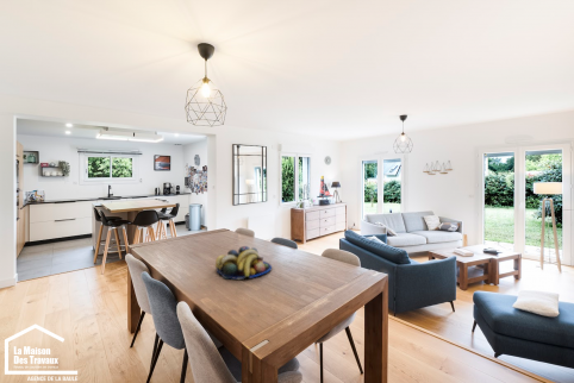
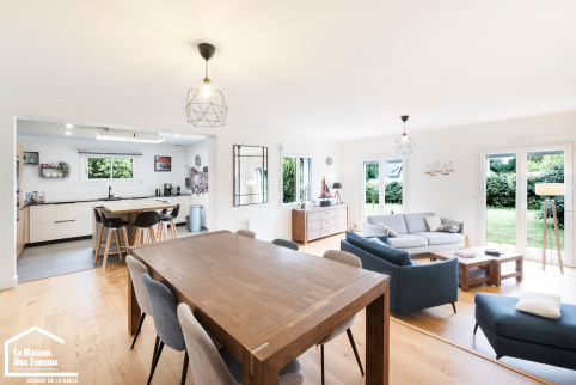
- fruit bowl [214,245,273,281]
